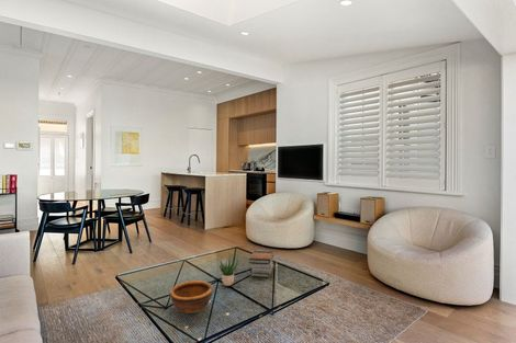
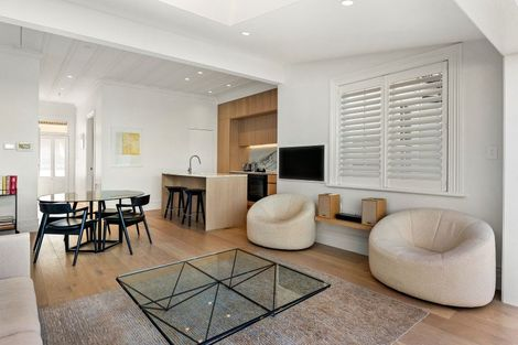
- bowl [168,279,214,315]
- potted plant [218,253,239,287]
- book stack [248,250,276,278]
